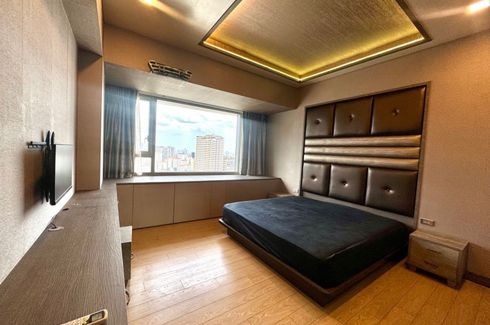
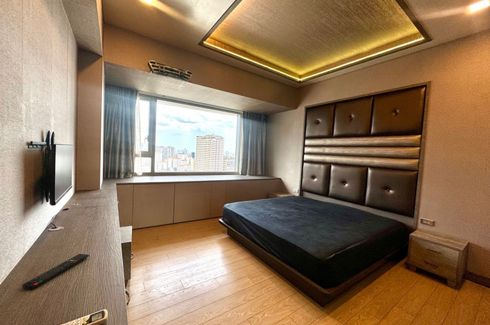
+ remote control [21,253,90,291]
